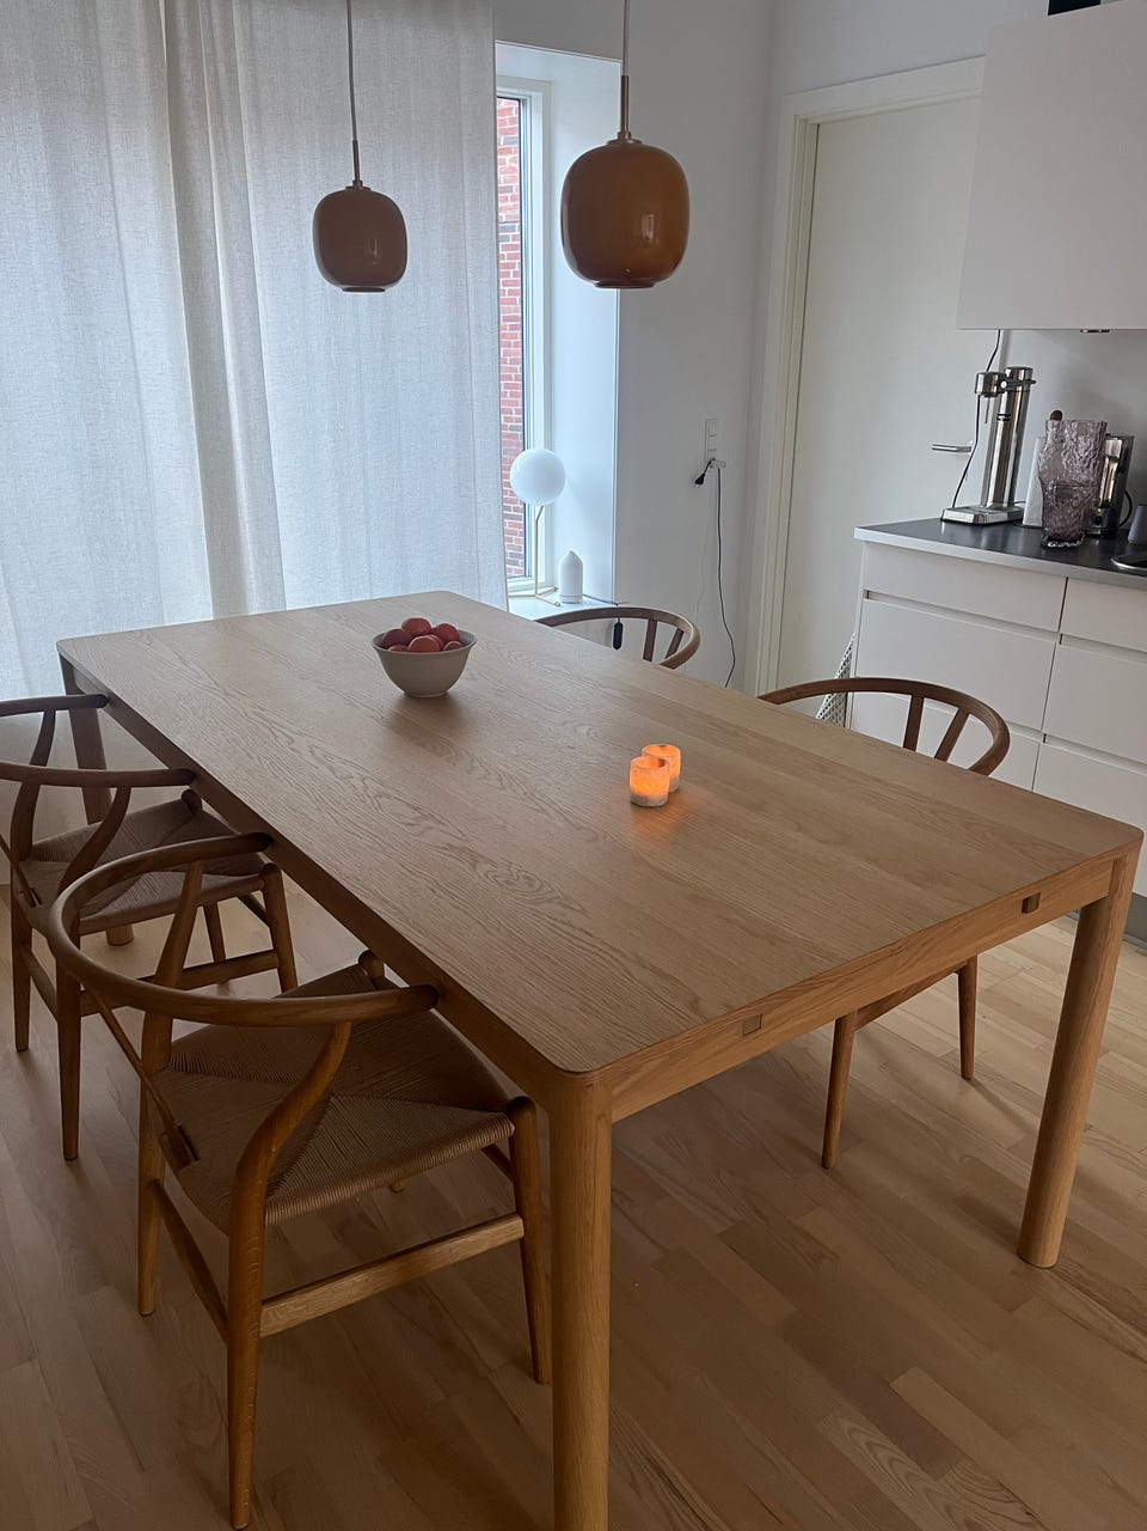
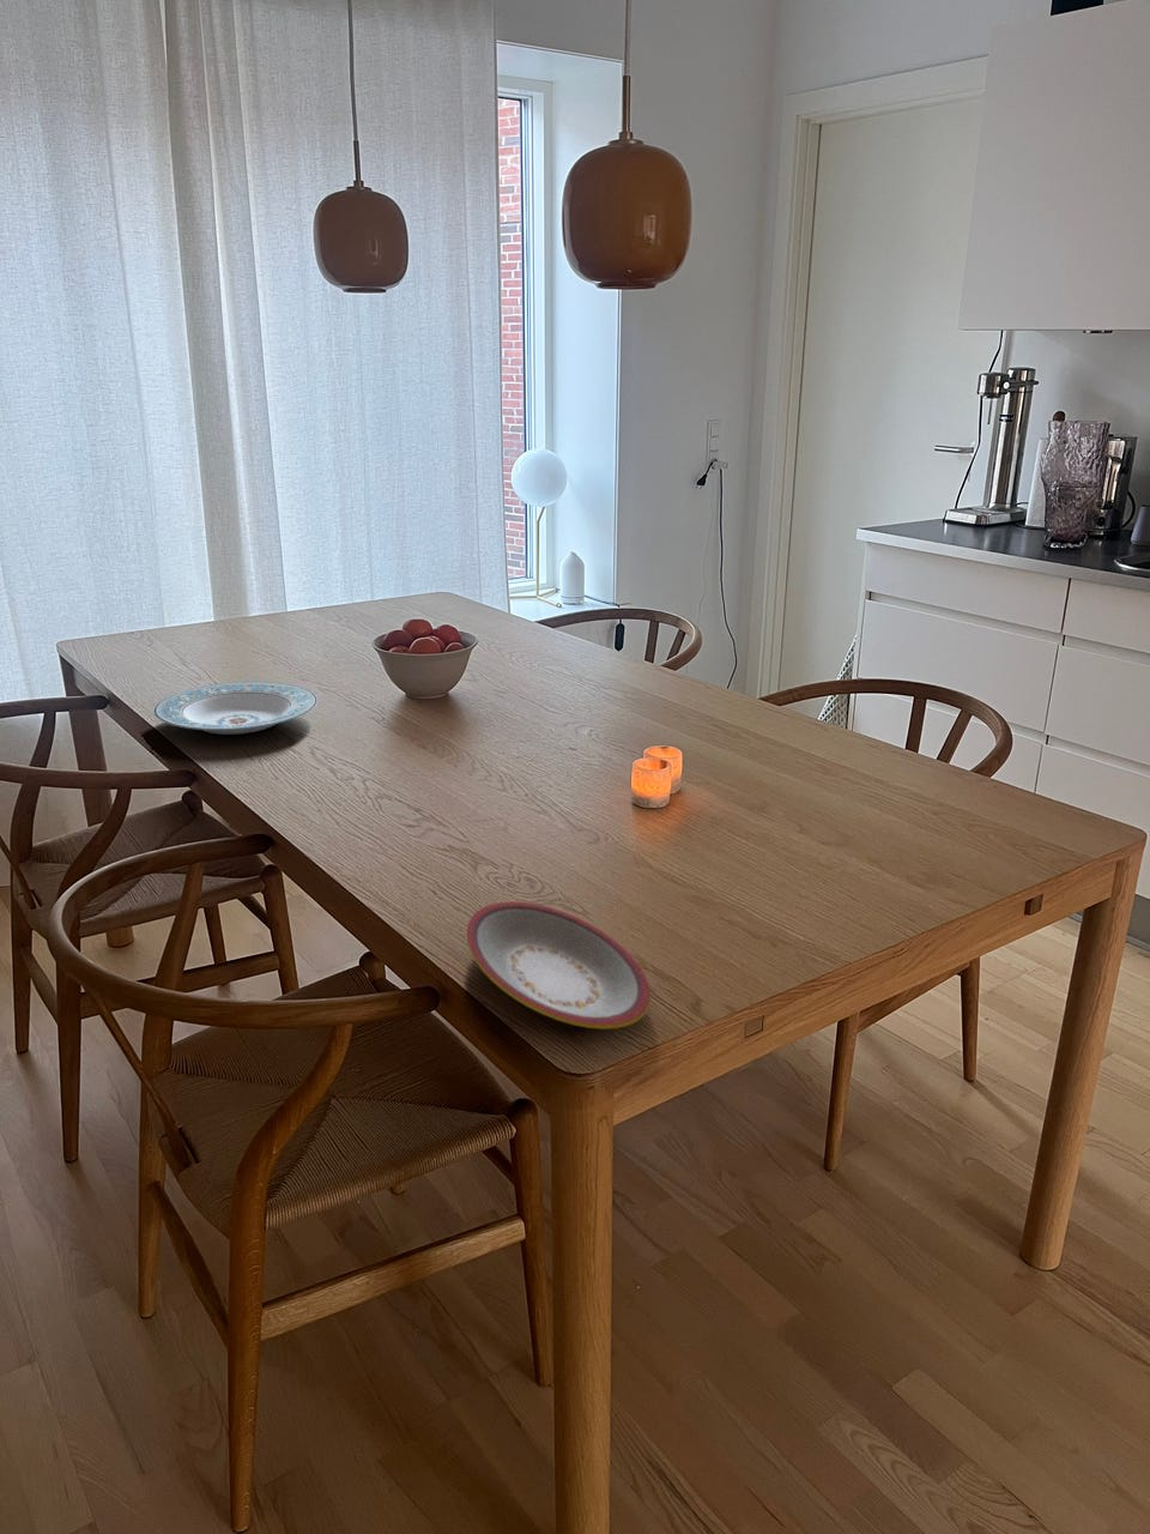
+ plate [466,900,651,1030]
+ plate [153,681,319,736]
